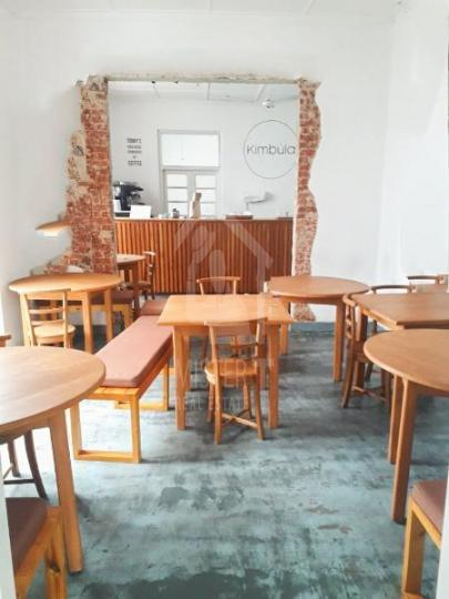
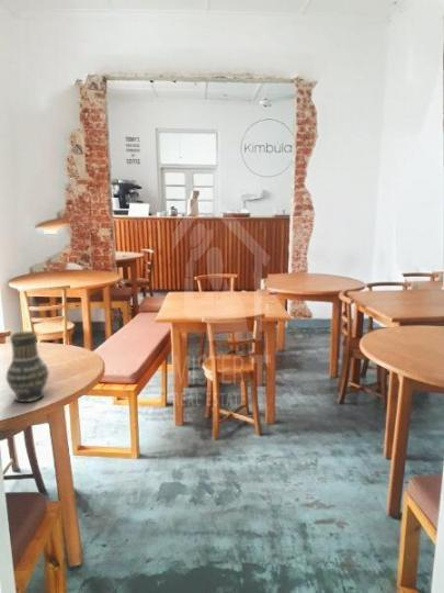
+ vase [5,331,49,403]
